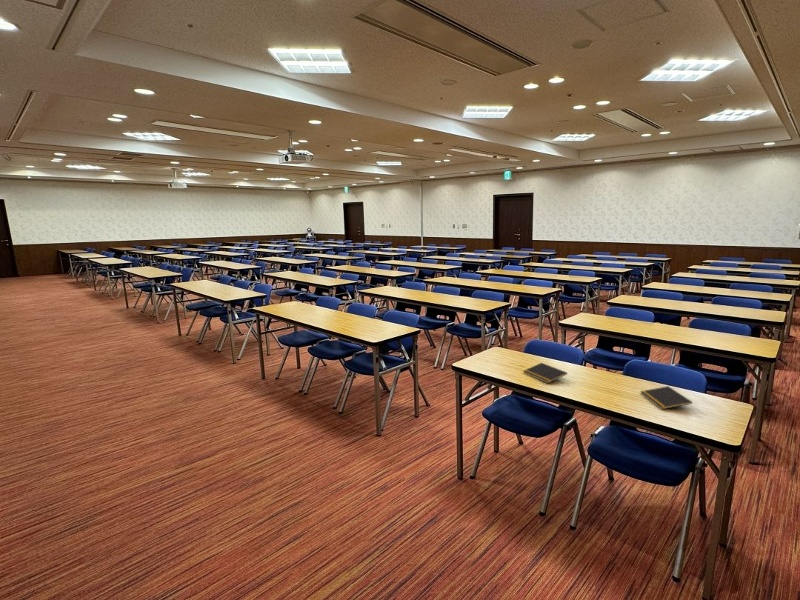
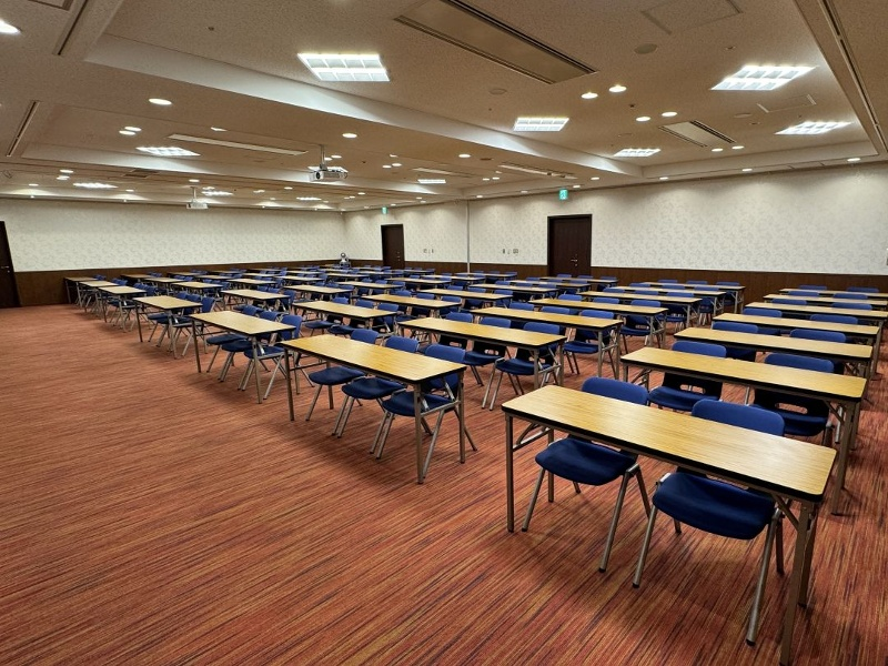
- notepad [639,385,693,410]
- notepad [523,362,568,384]
